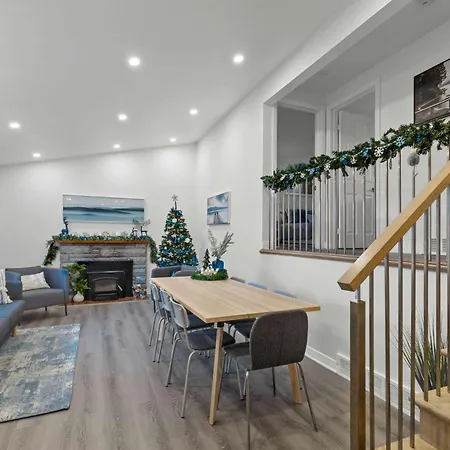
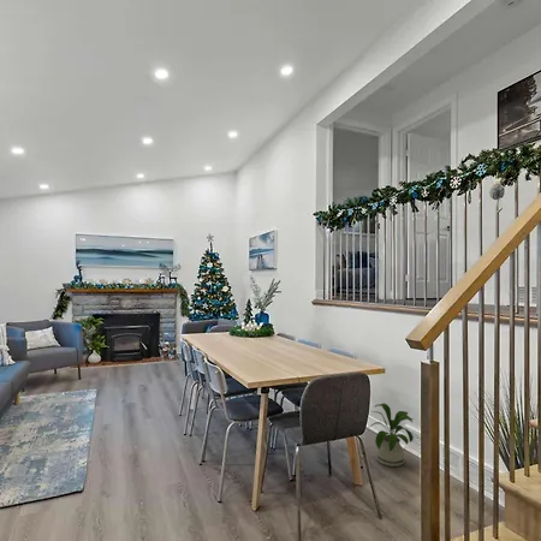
+ house plant [367,402,415,468]
